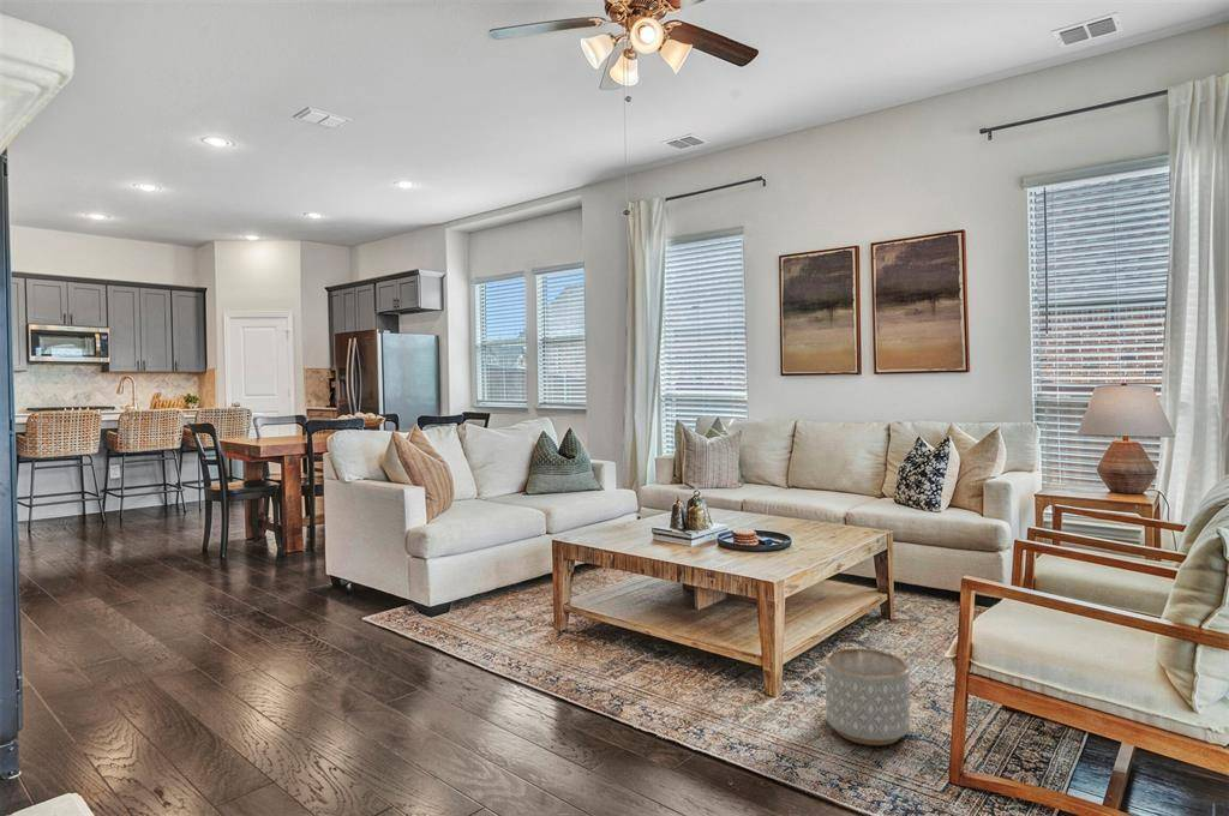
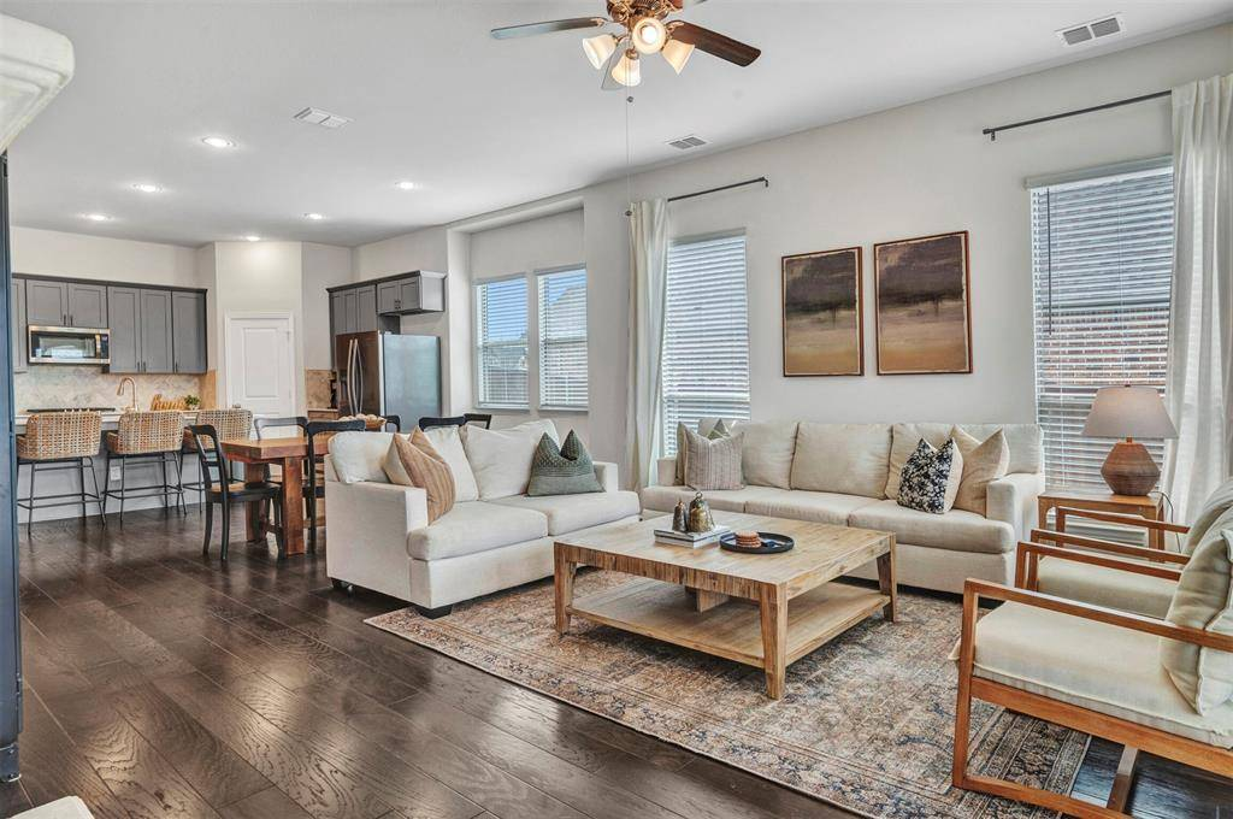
- planter [825,647,911,746]
